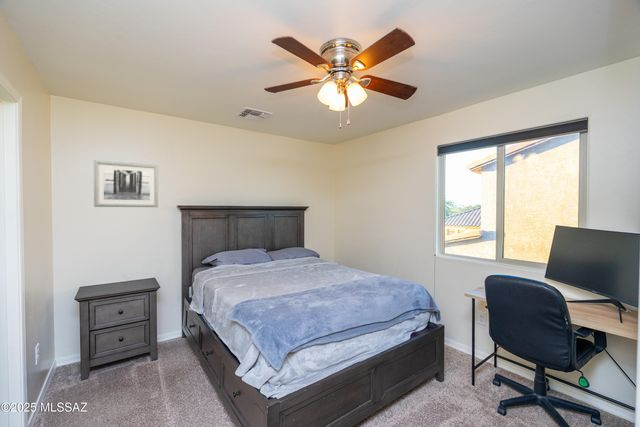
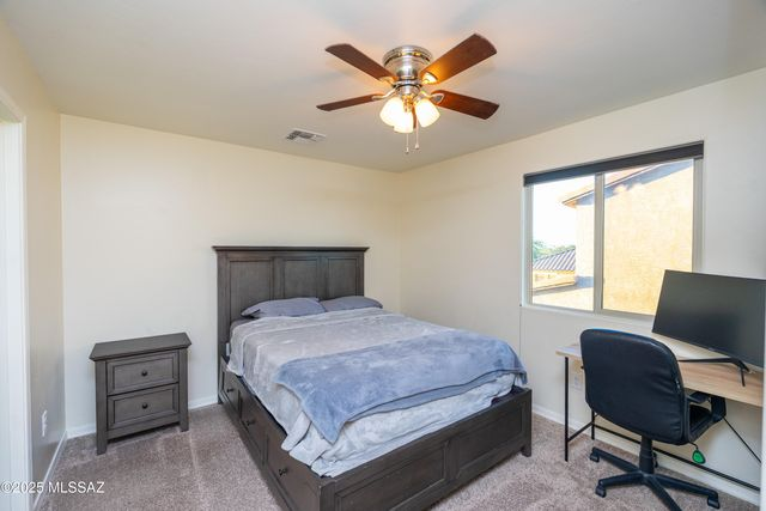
- wall art [93,159,159,208]
